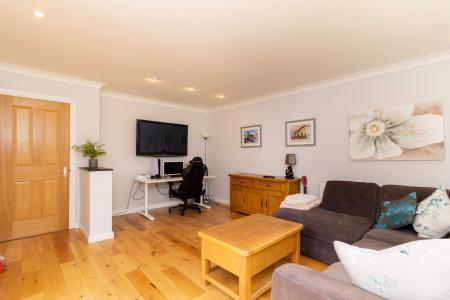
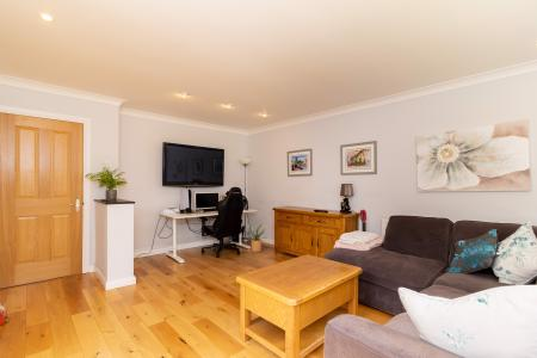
+ house plant [243,221,268,254]
